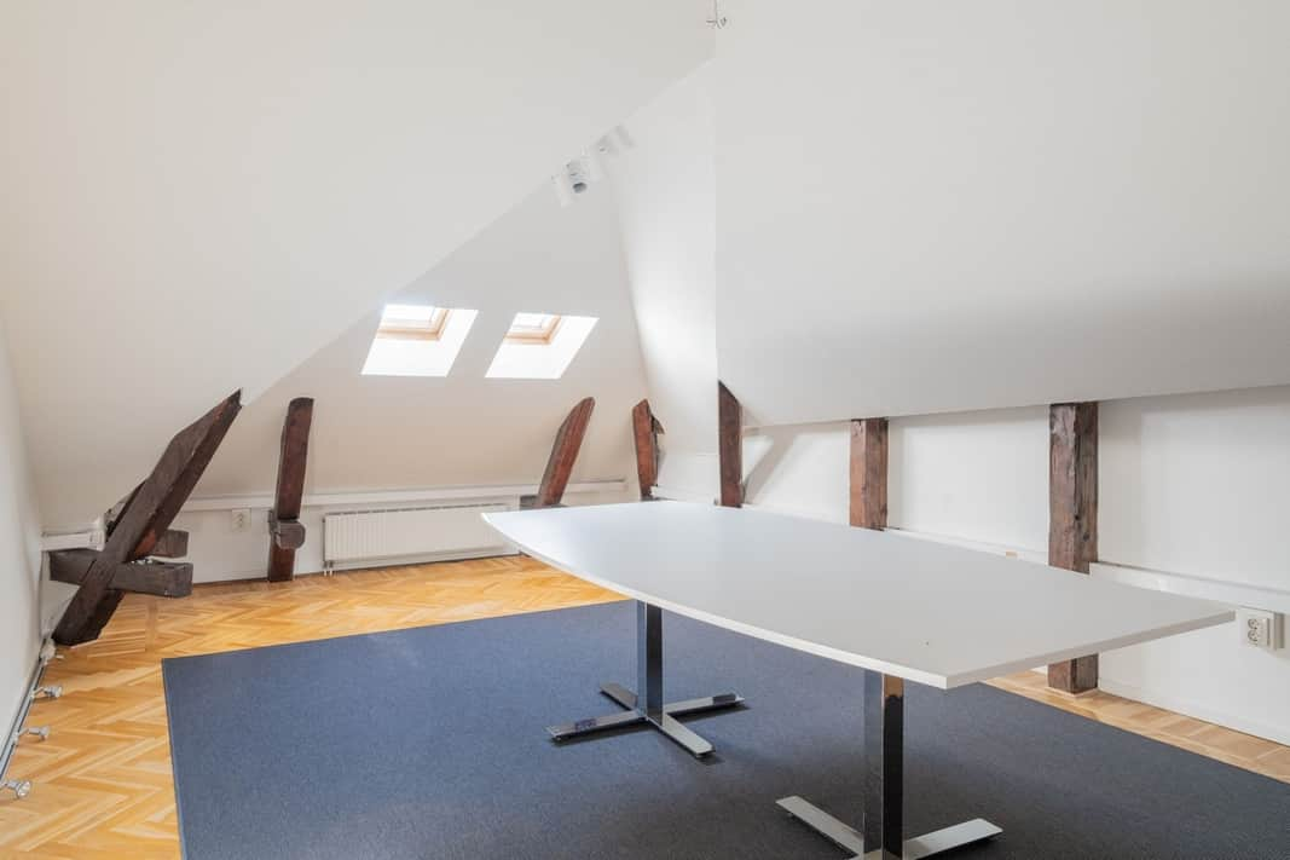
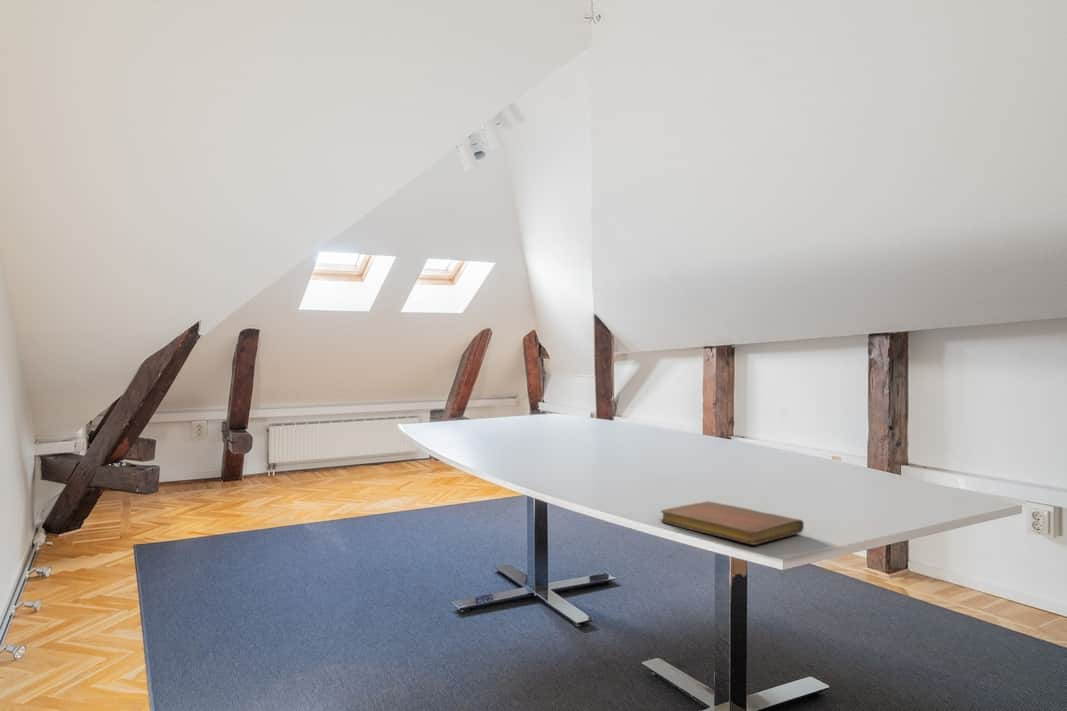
+ notebook [660,500,805,546]
